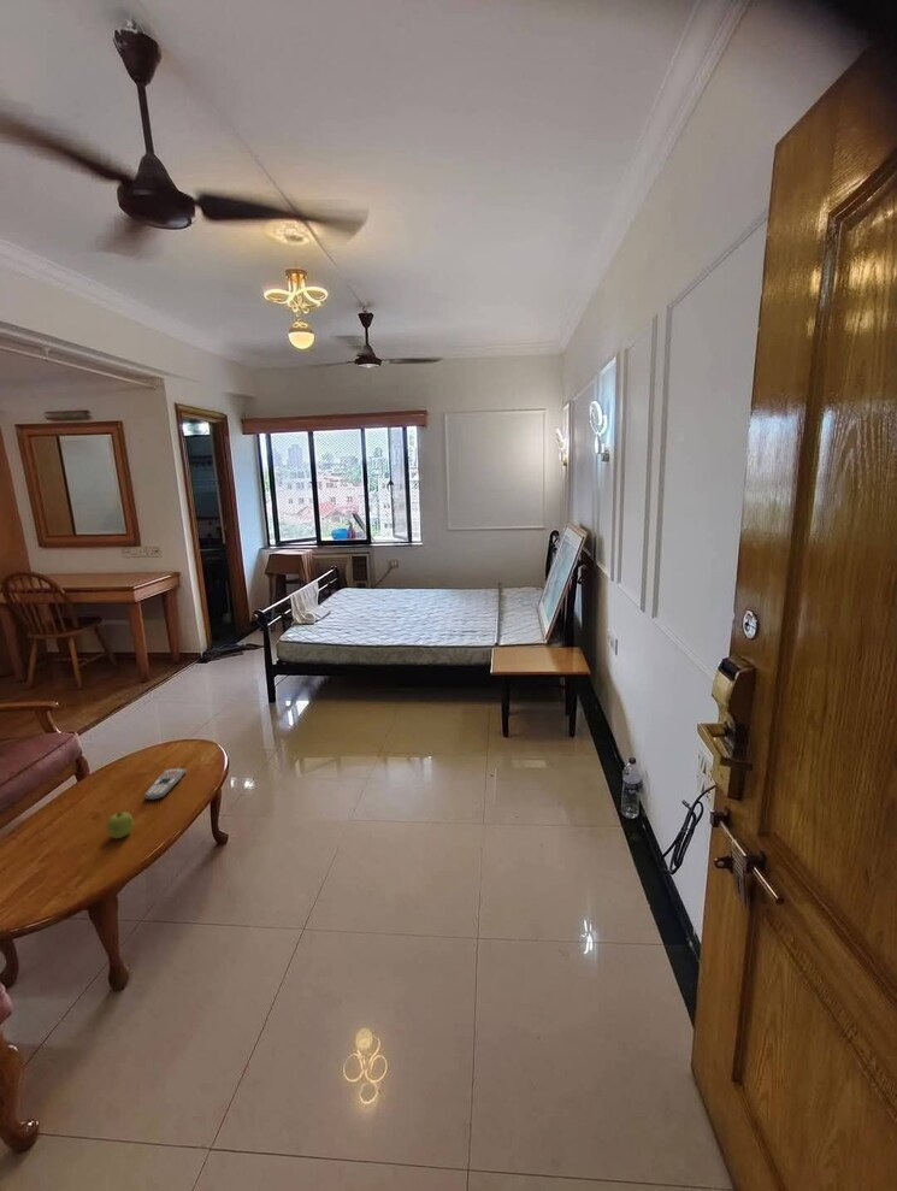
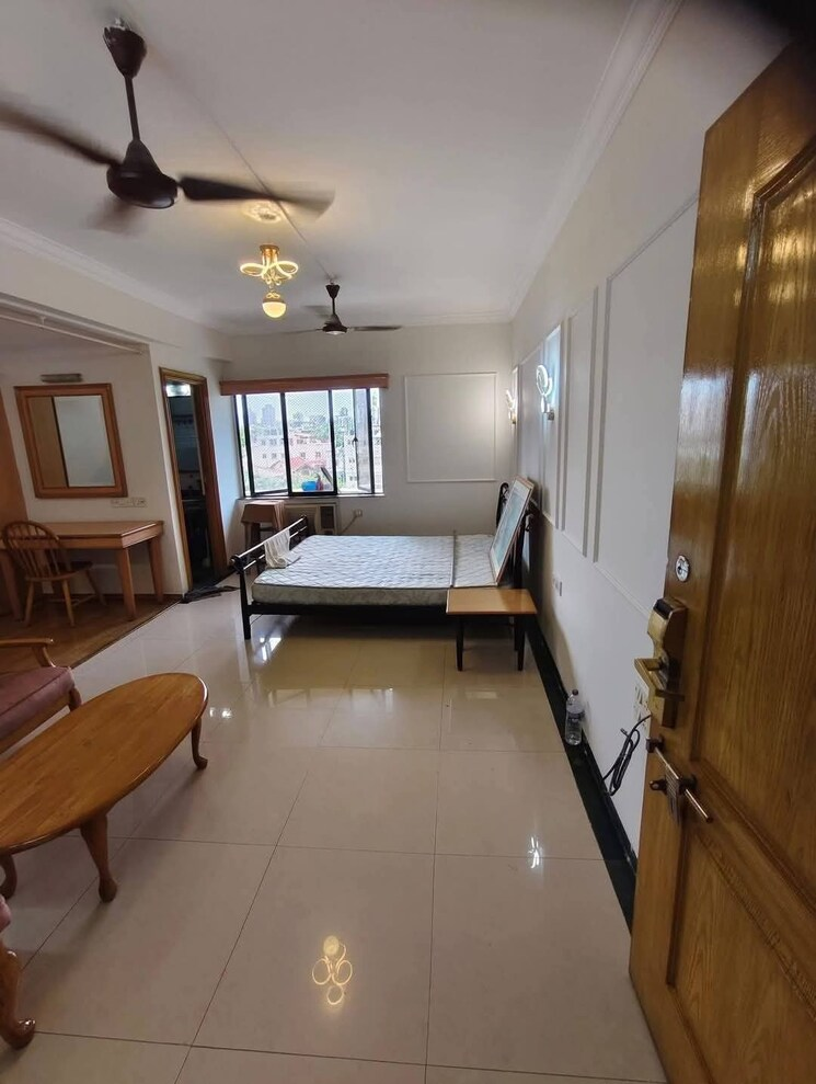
- remote control [143,767,188,801]
- fruit [106,810,135,839]
